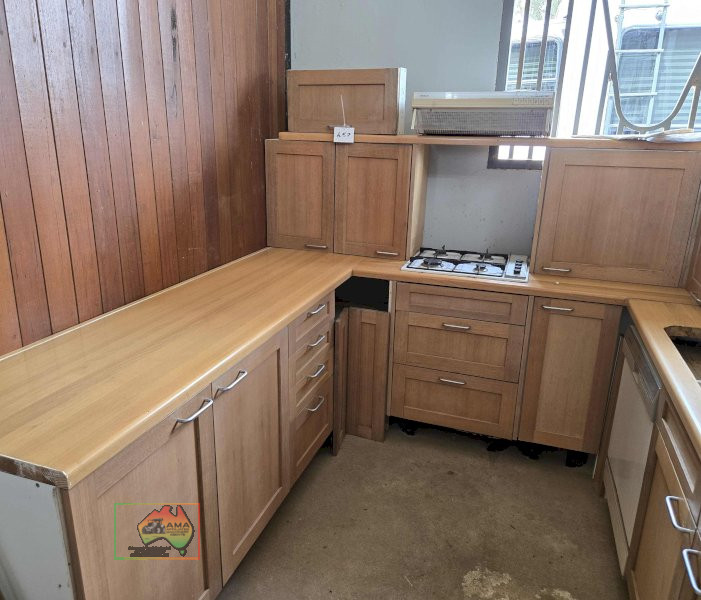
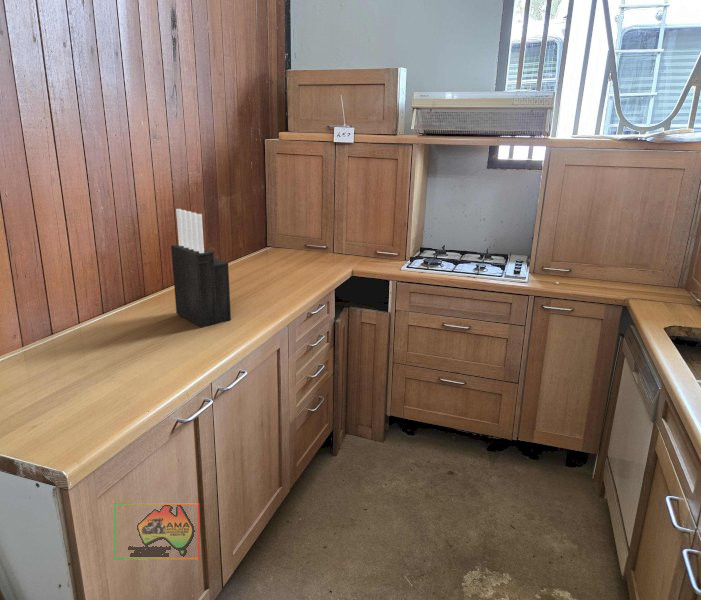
+ knife block [170,208,232,328]
